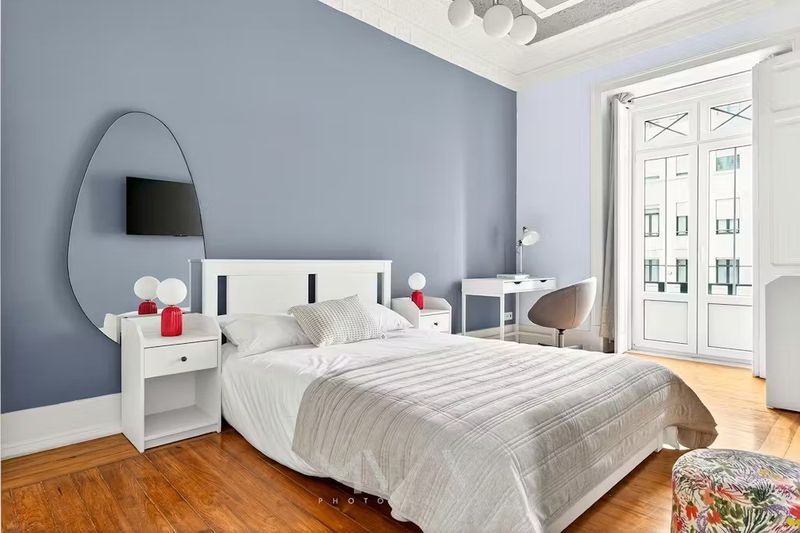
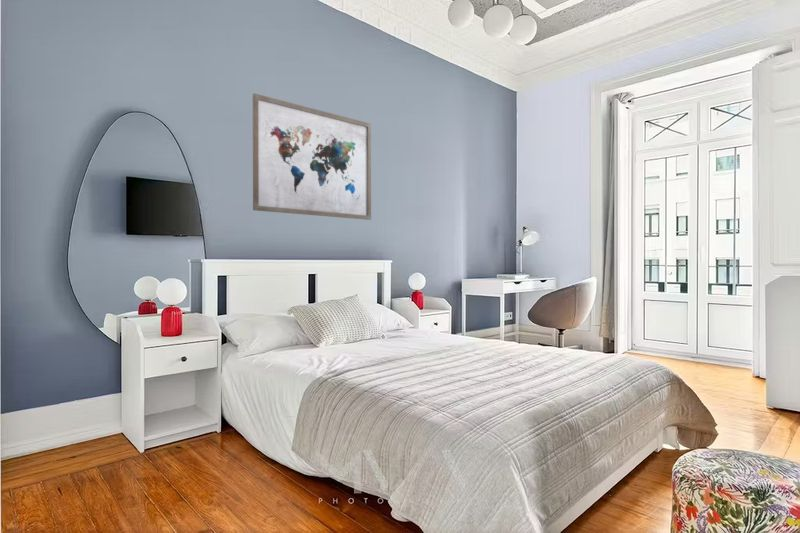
+ wall art [252,92,372,221]
